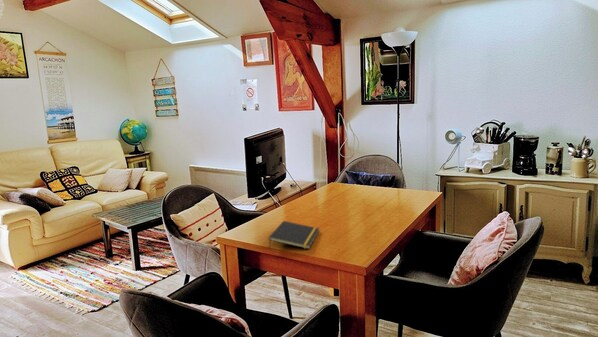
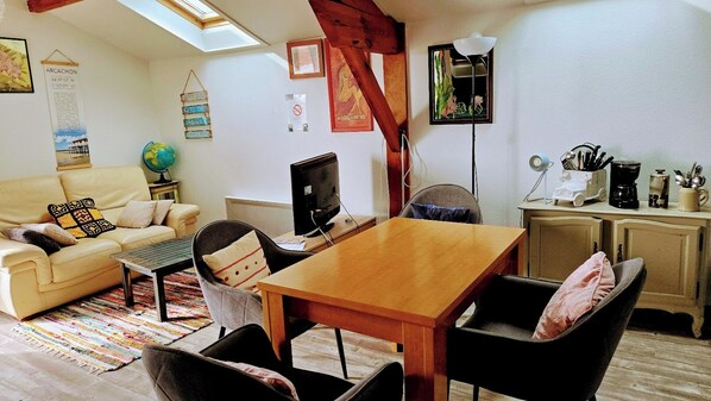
- notepad [267,220,320,250]
